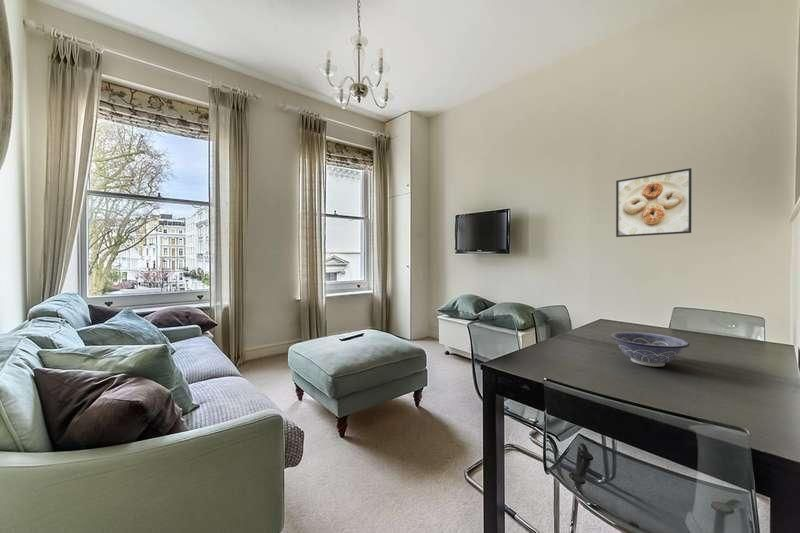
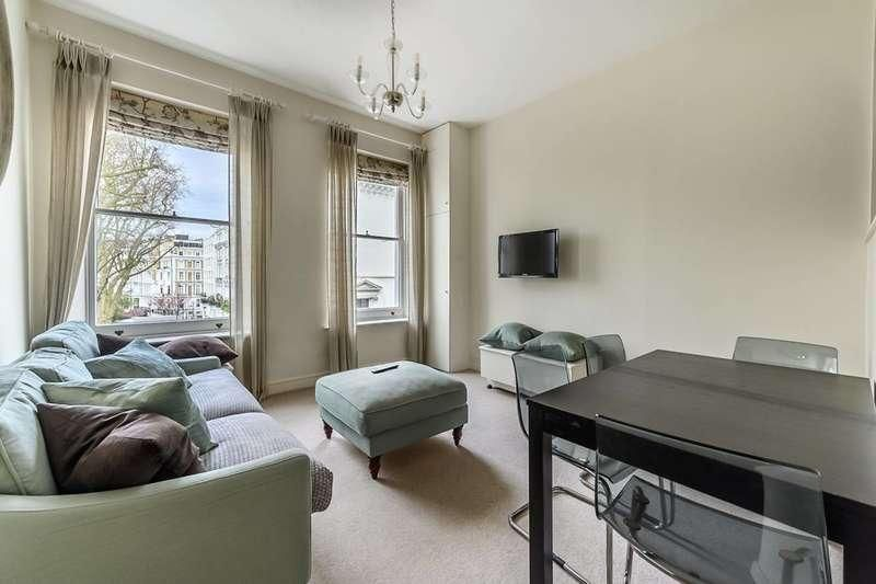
- decorative bowl [609,331,691,368]
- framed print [615,167,693,238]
